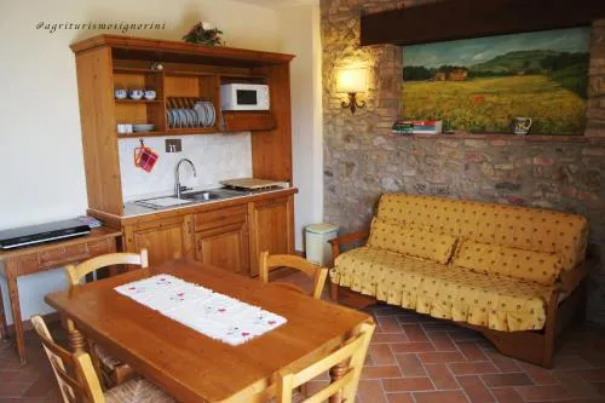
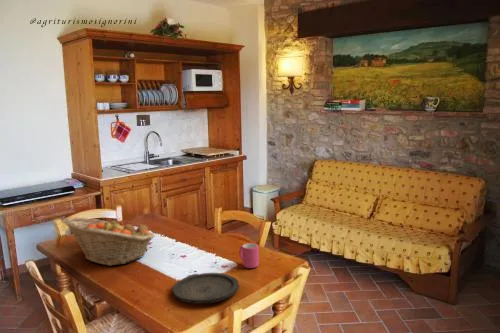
+ fruit basket [63,216,156,267]
+ plate [171,272,240,305]
+ mug [238,242,260,269]
